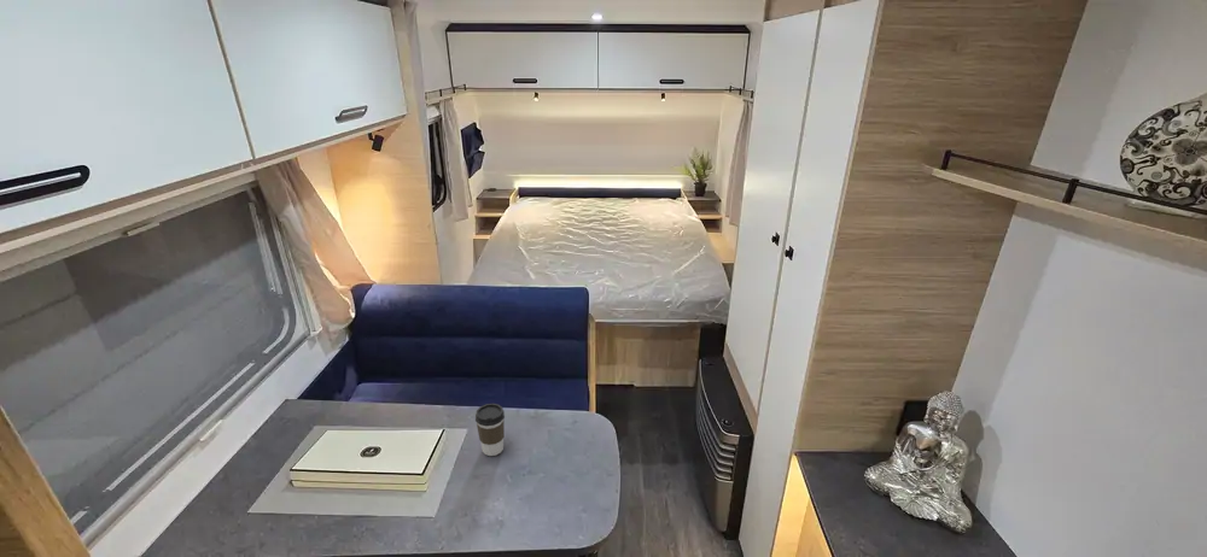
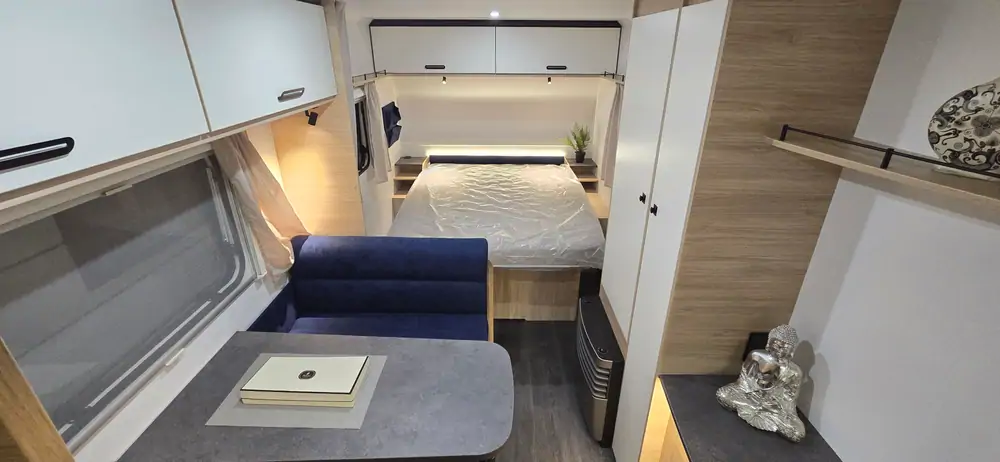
- coffee cup [474,403,506,457]
